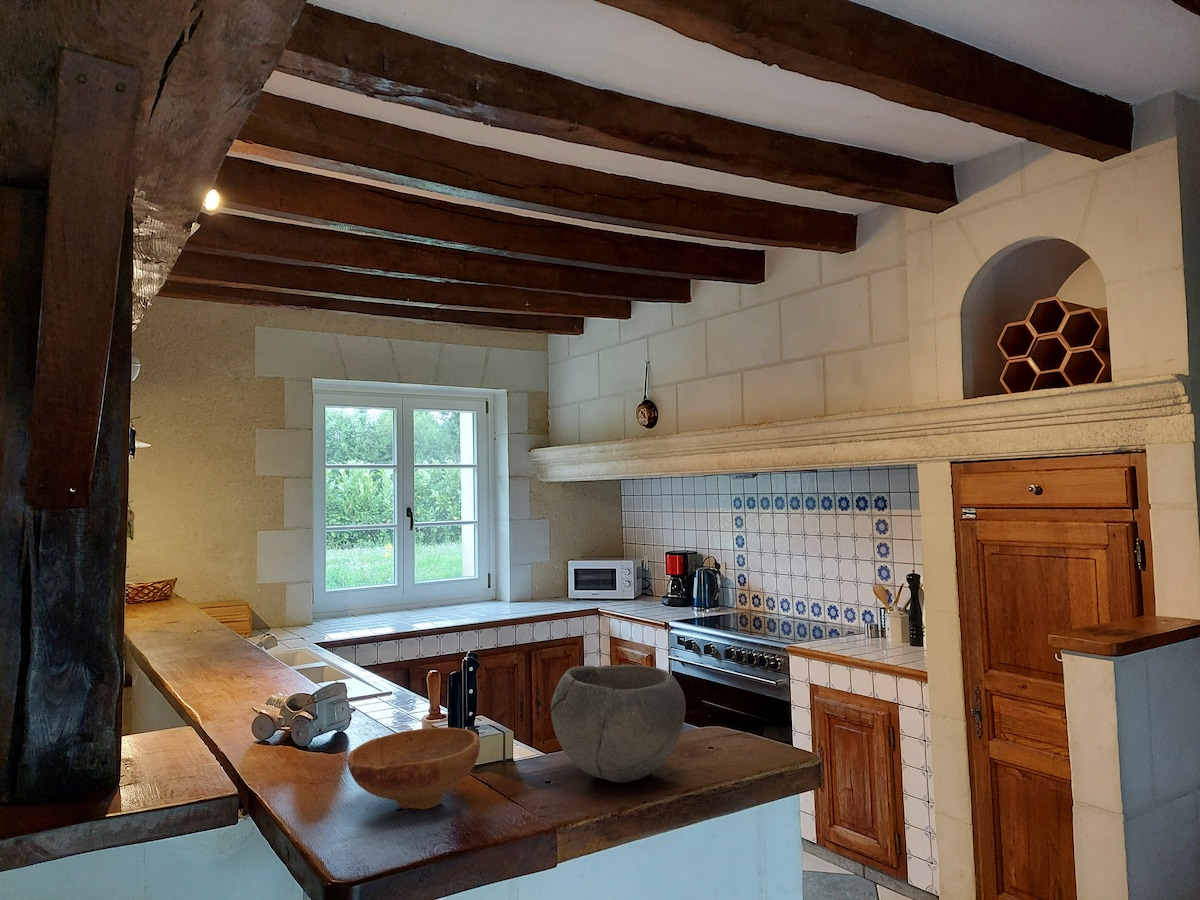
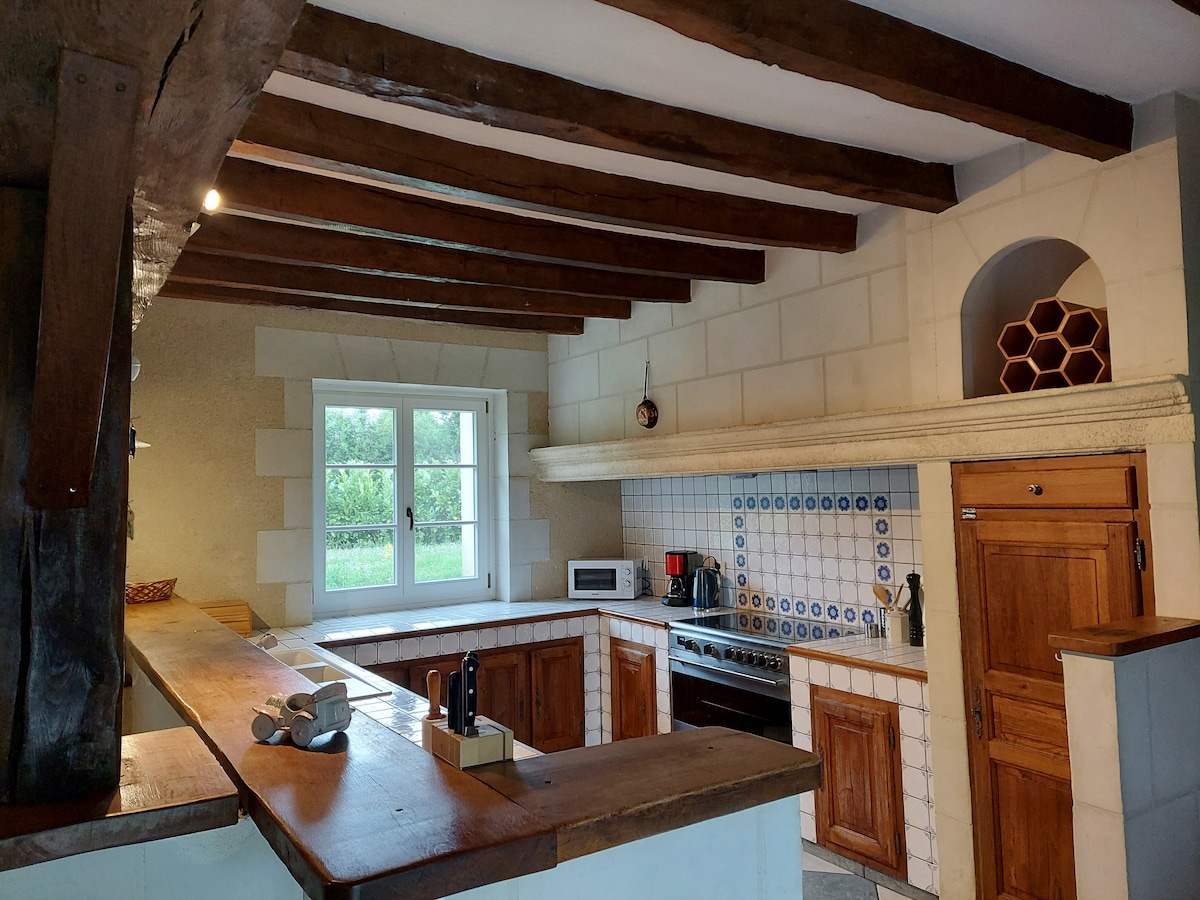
- bowl [347,727,481,810]
- bowl [550,664,687,784]
